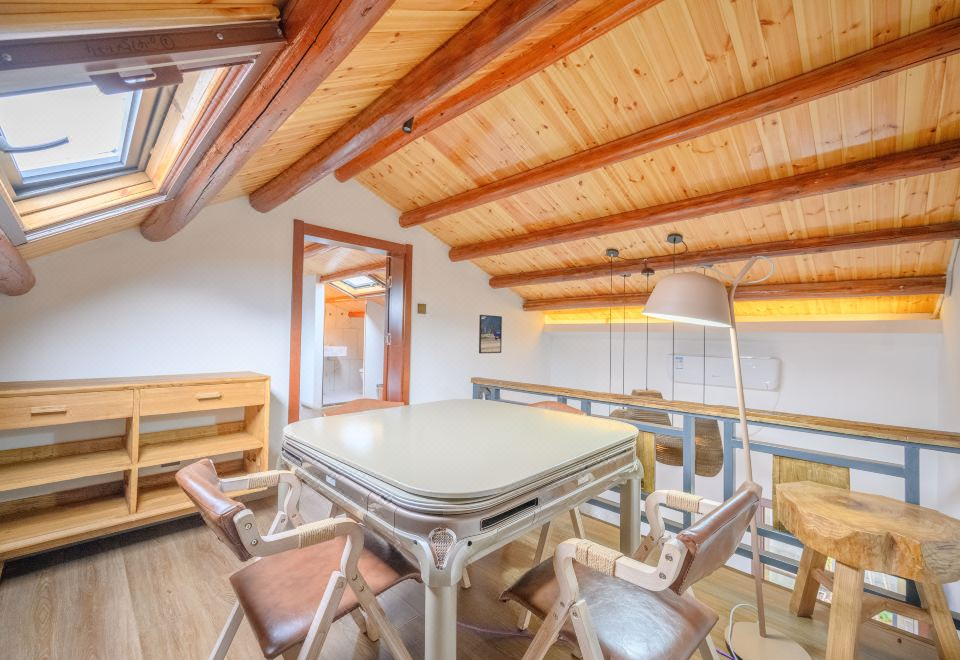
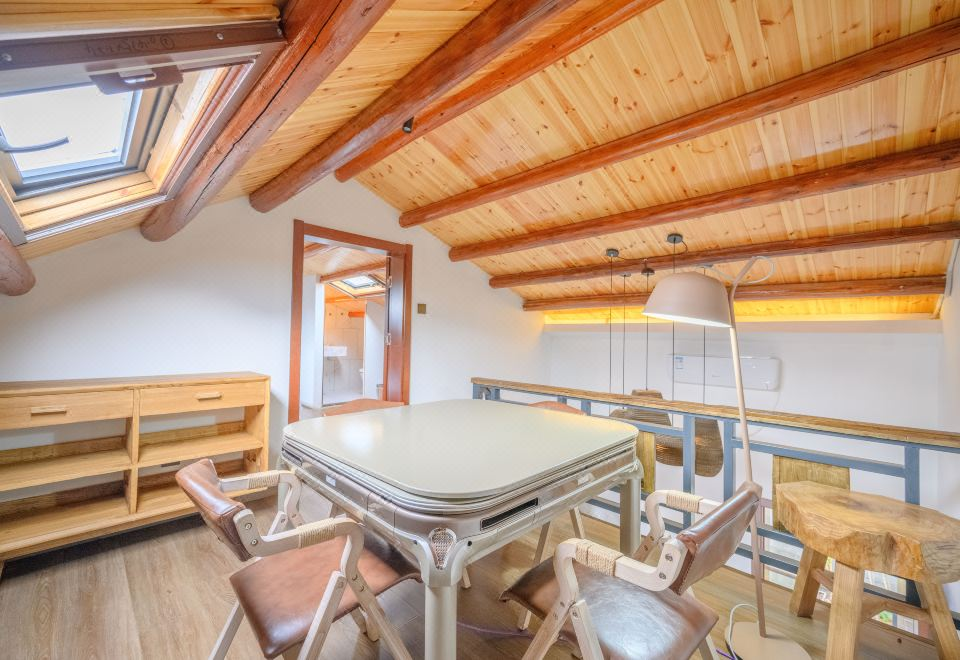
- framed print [478,314,503,354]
